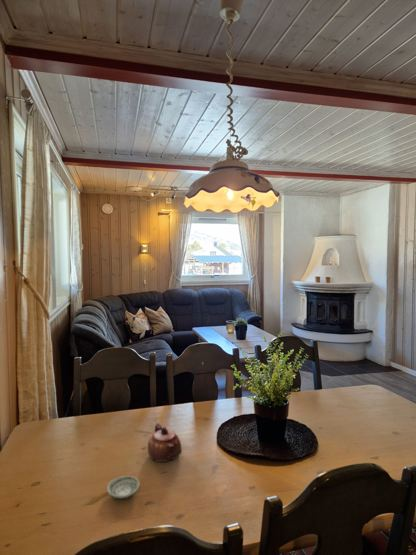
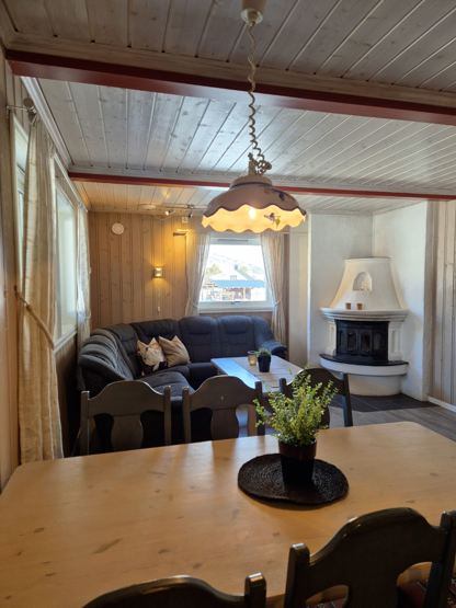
- teapot [147,422,182,463]
- saucer [106,475,141,500]
